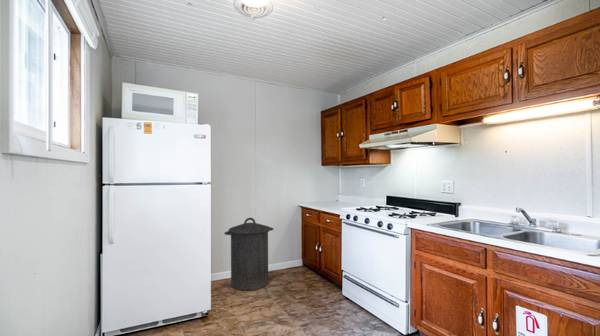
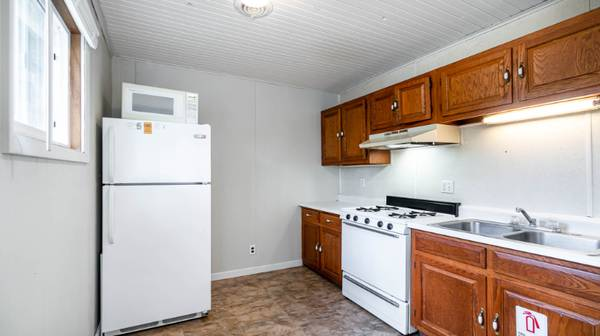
- trash can [223,217,274,291]
